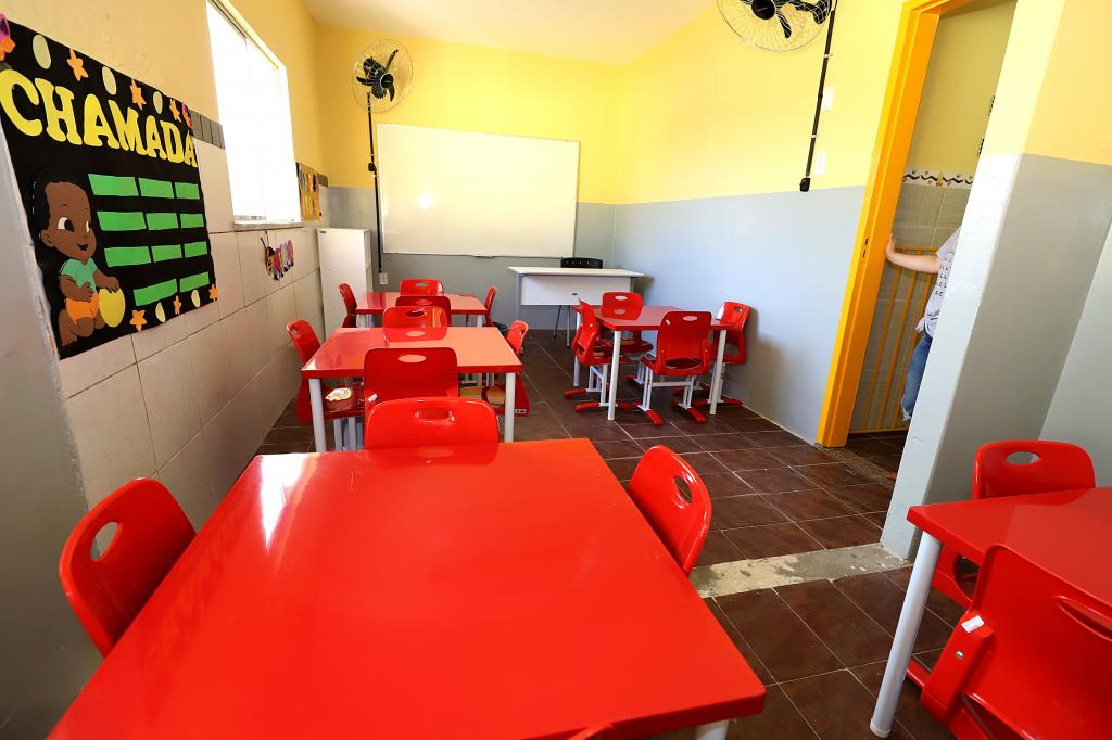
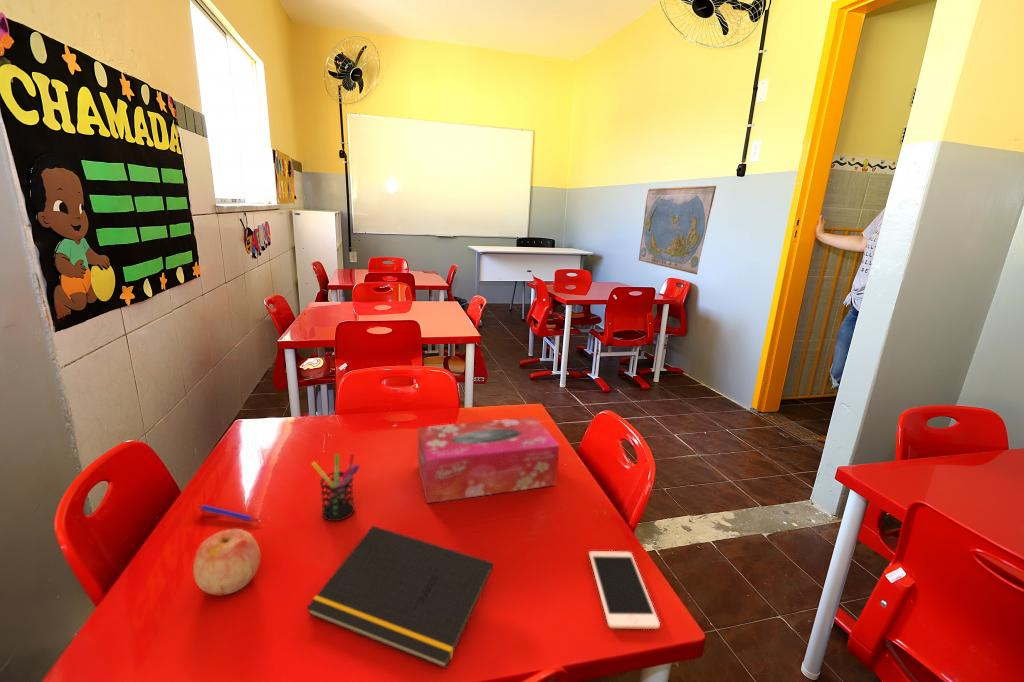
+ pen [196,504,261,523]
+ cell phone [588,550,661,630]
+ tissue box [417,416,560,504]
+ pen holder [311,452,361,522]
+ world map [638,185,717,275]
+ apple [192,528,261,597]
+ notepad [306,525,494,670]
